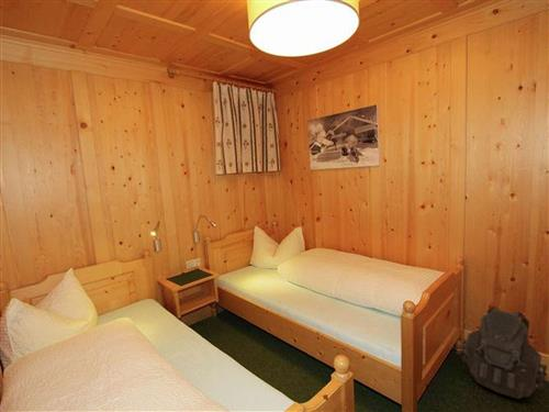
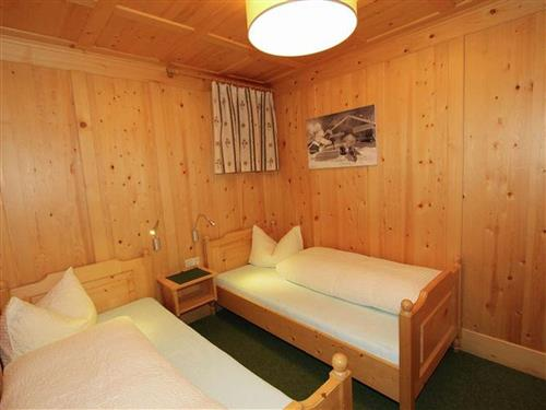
- backpack [461,305,549,400]
